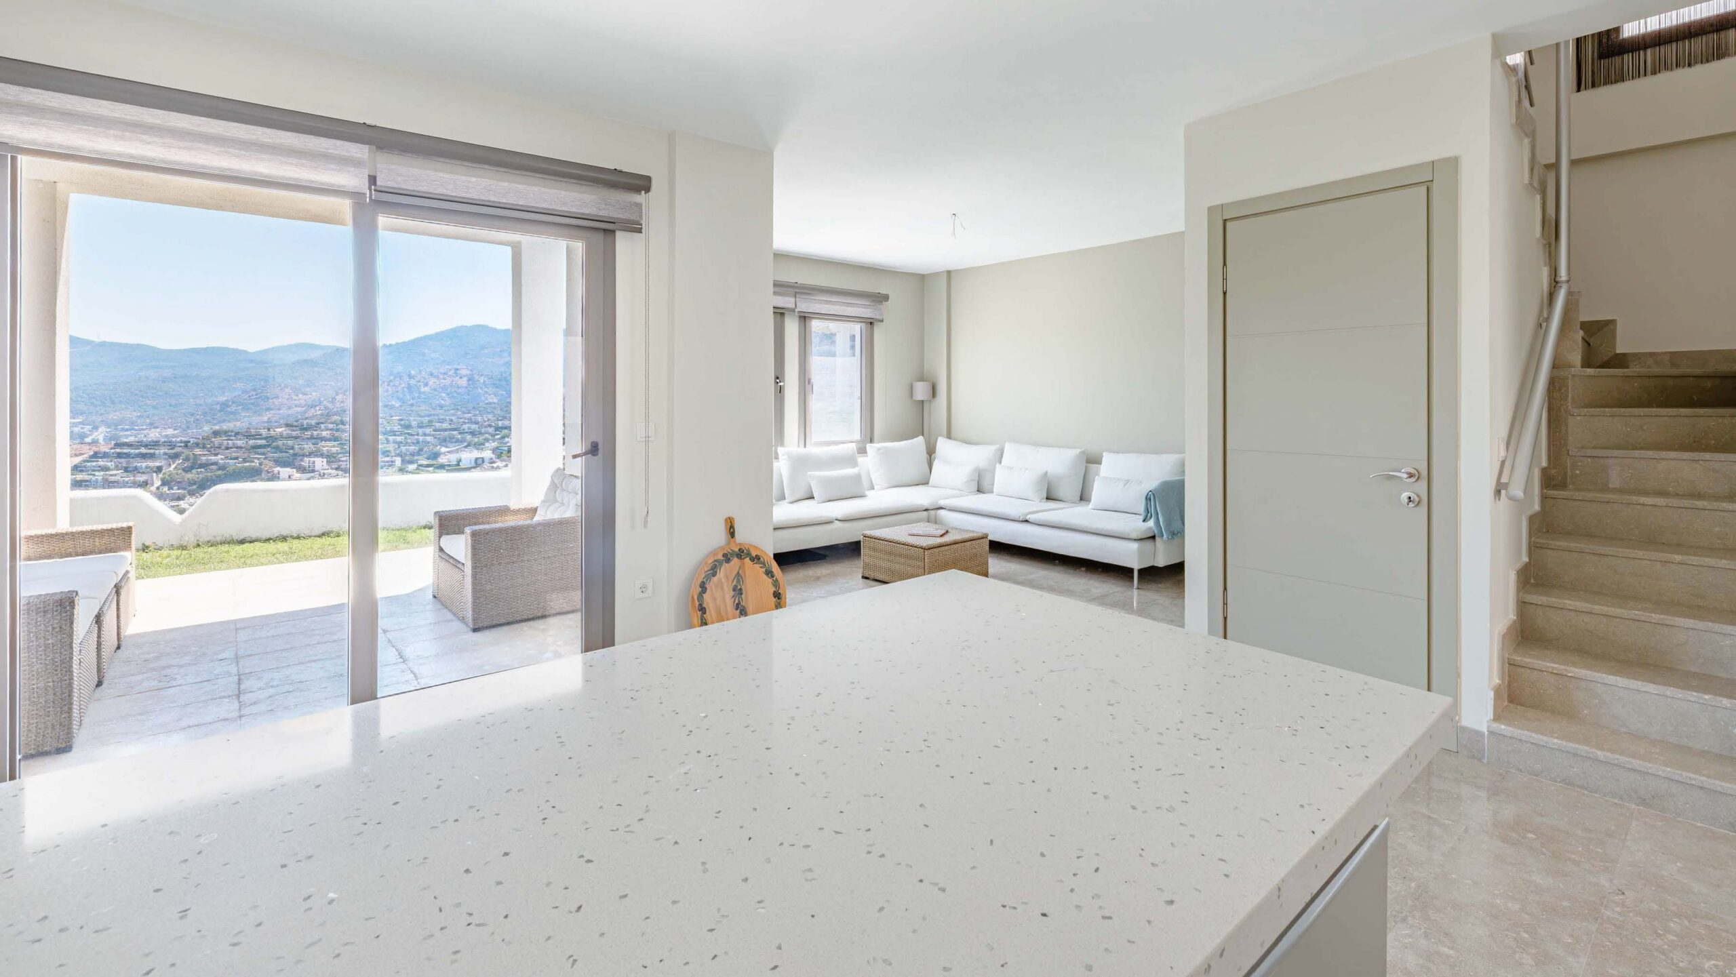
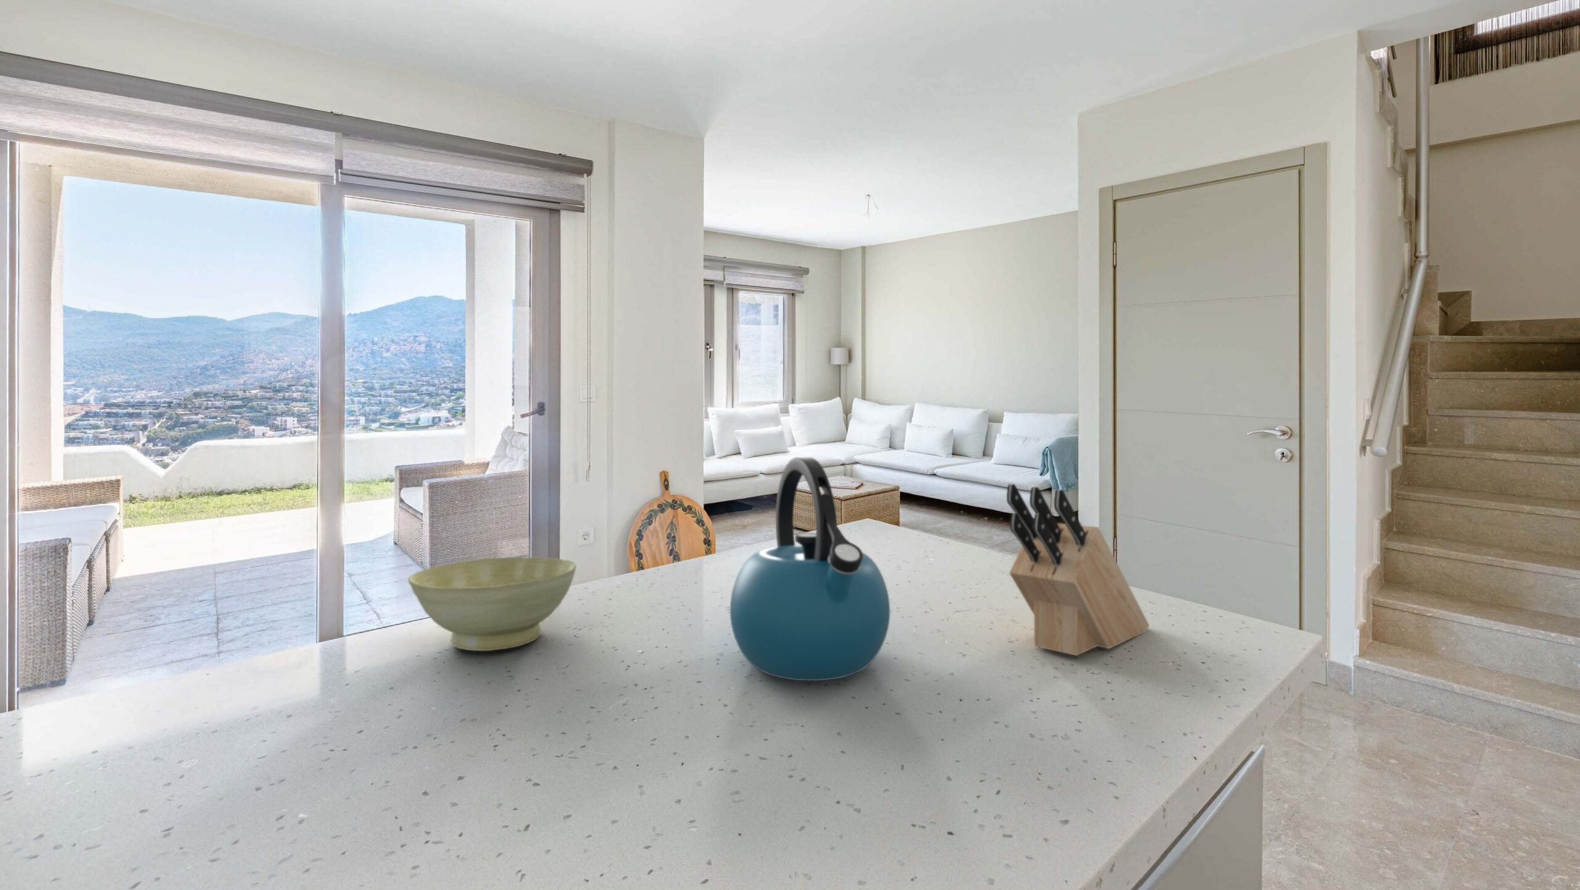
+ knife block [1006,483,1150,657]
+ kettle [729,457,891,682]
+ bowl [407,557,577,651]
